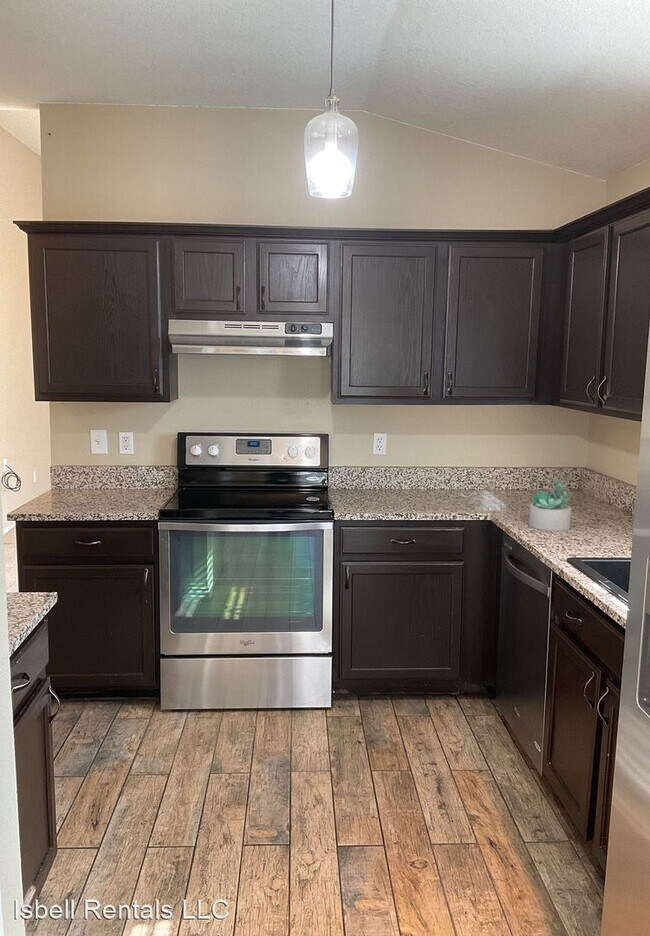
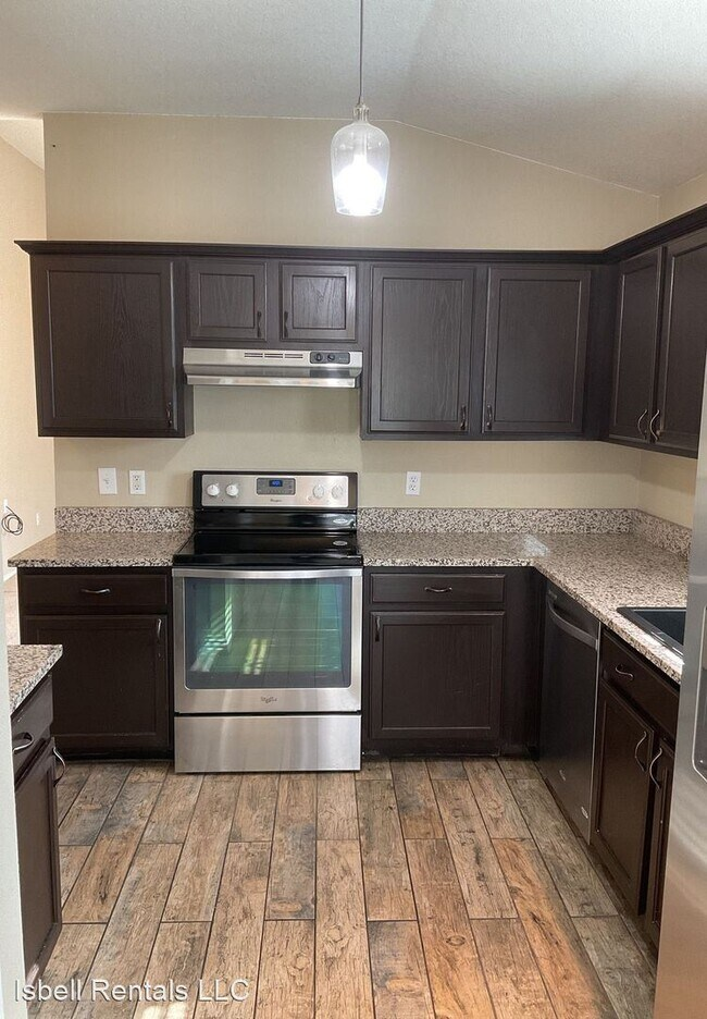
- succulent plant [528,477,573,532]
